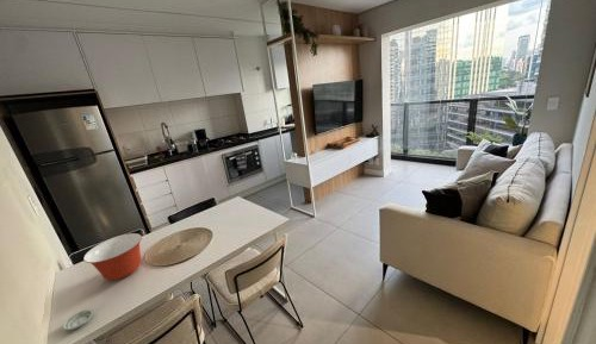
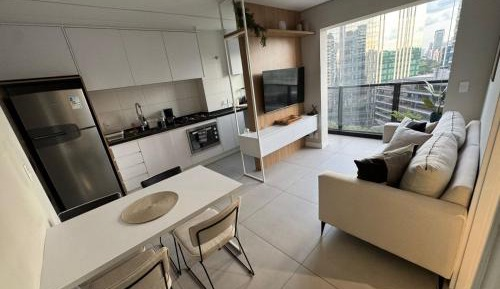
- saucer [62,308,94,331]
- mixing bowl [82,232,143,281]
